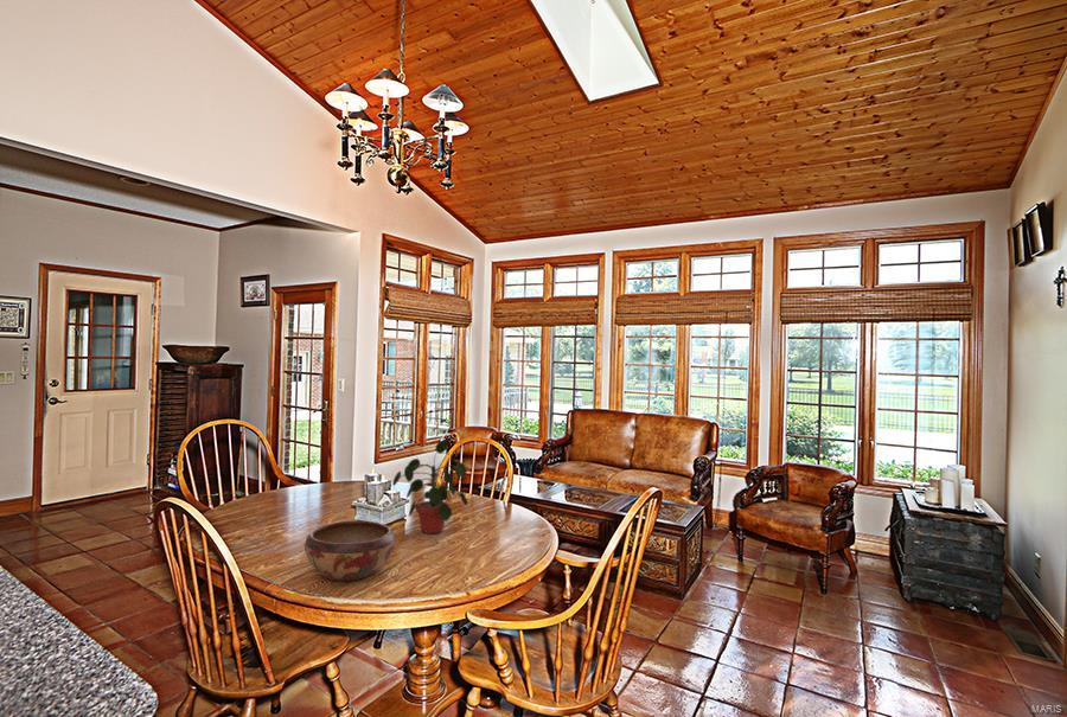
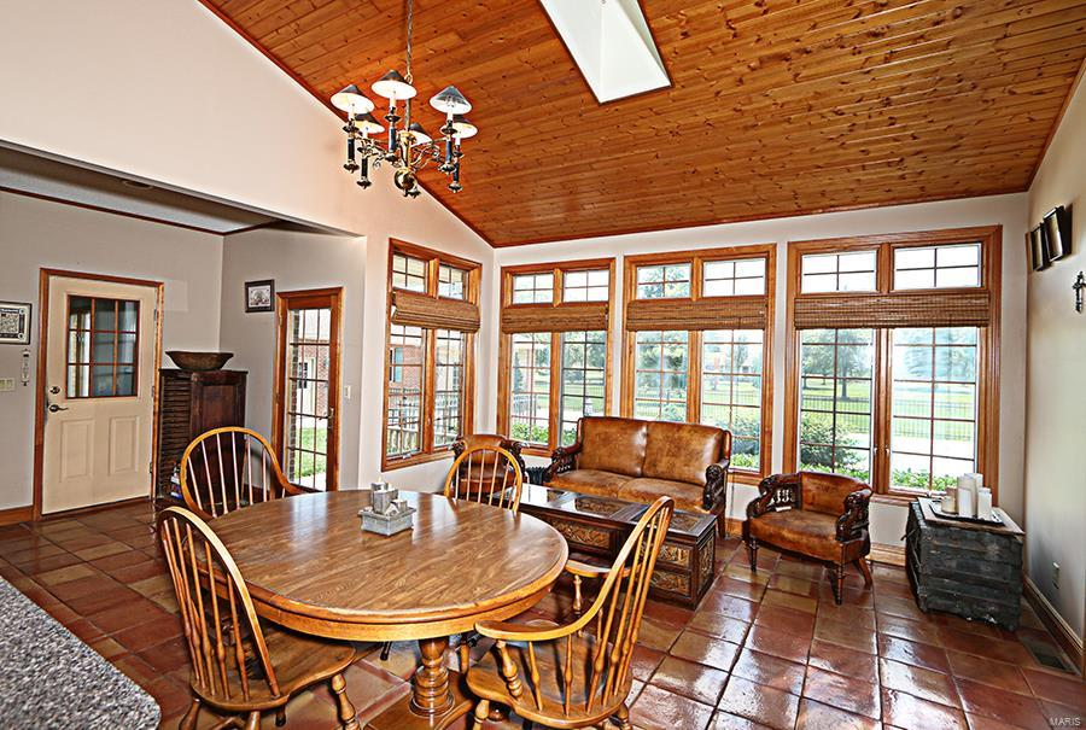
- potted plant [391,440,468,534]
- decorative bowl [304,519,397,582]
